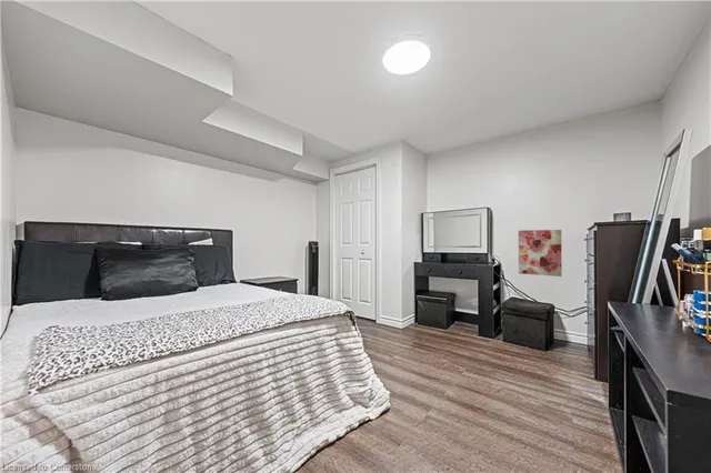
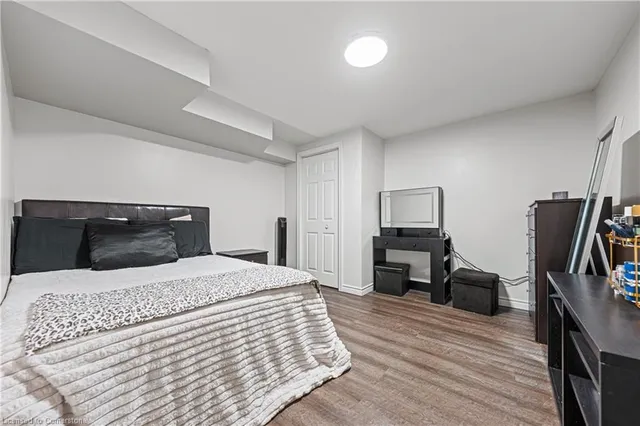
- wall art [518,229,563,278]
